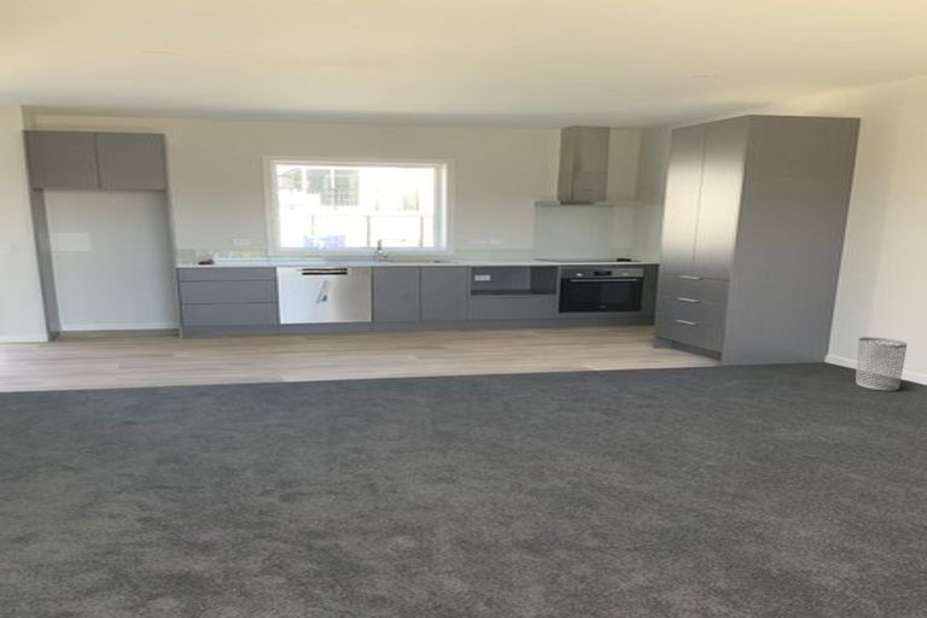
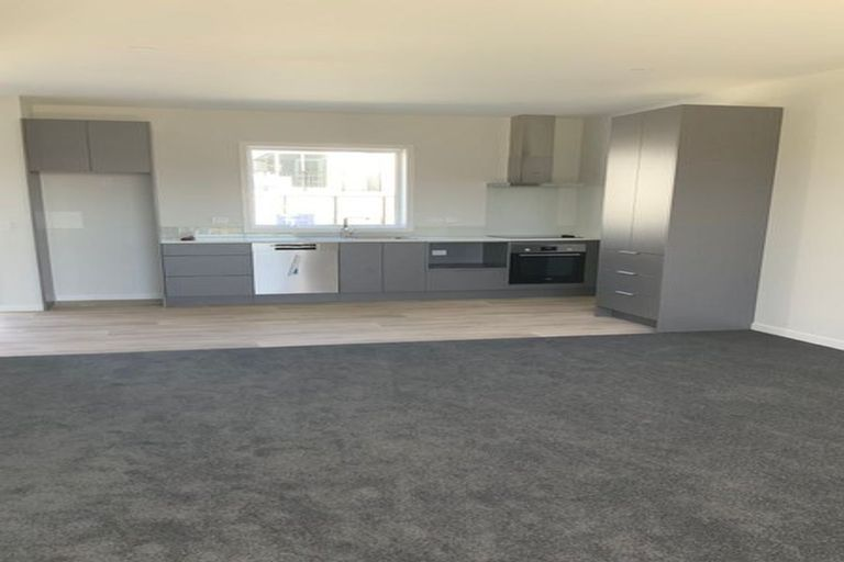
- waste bin [855,337,908,392]
